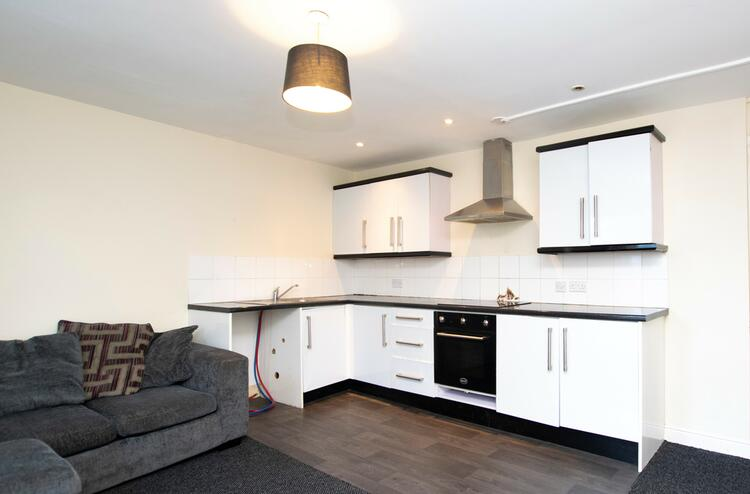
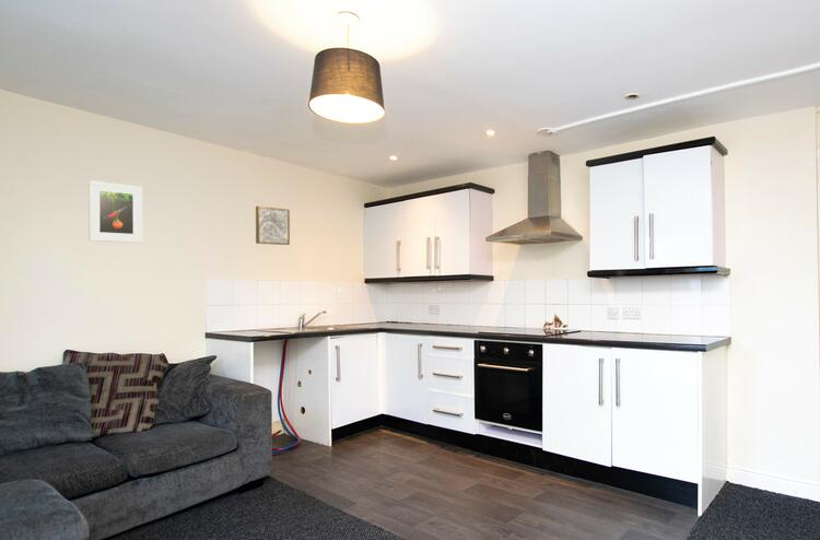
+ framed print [87,179,143,244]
+ wall art [255,206,291,246]
